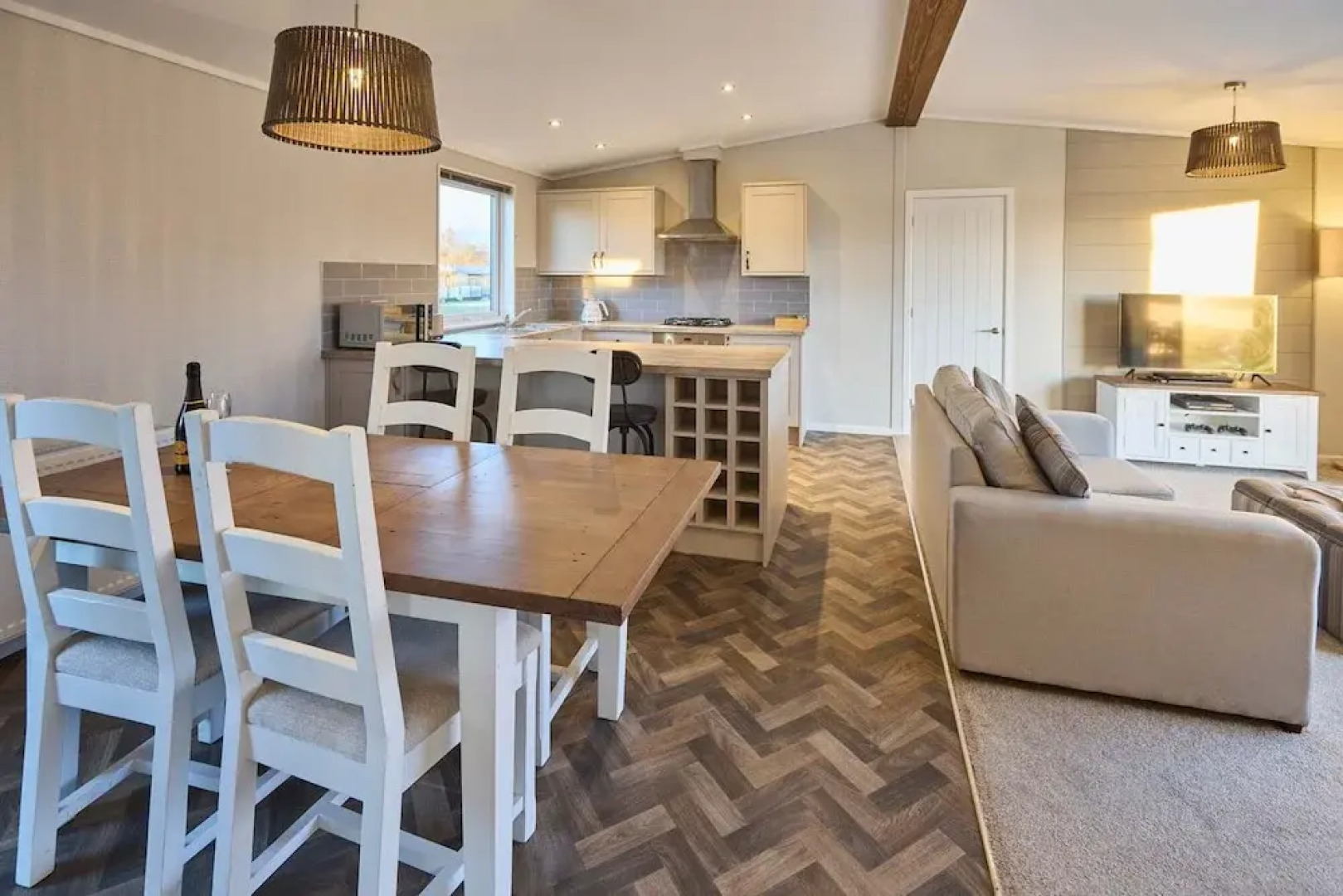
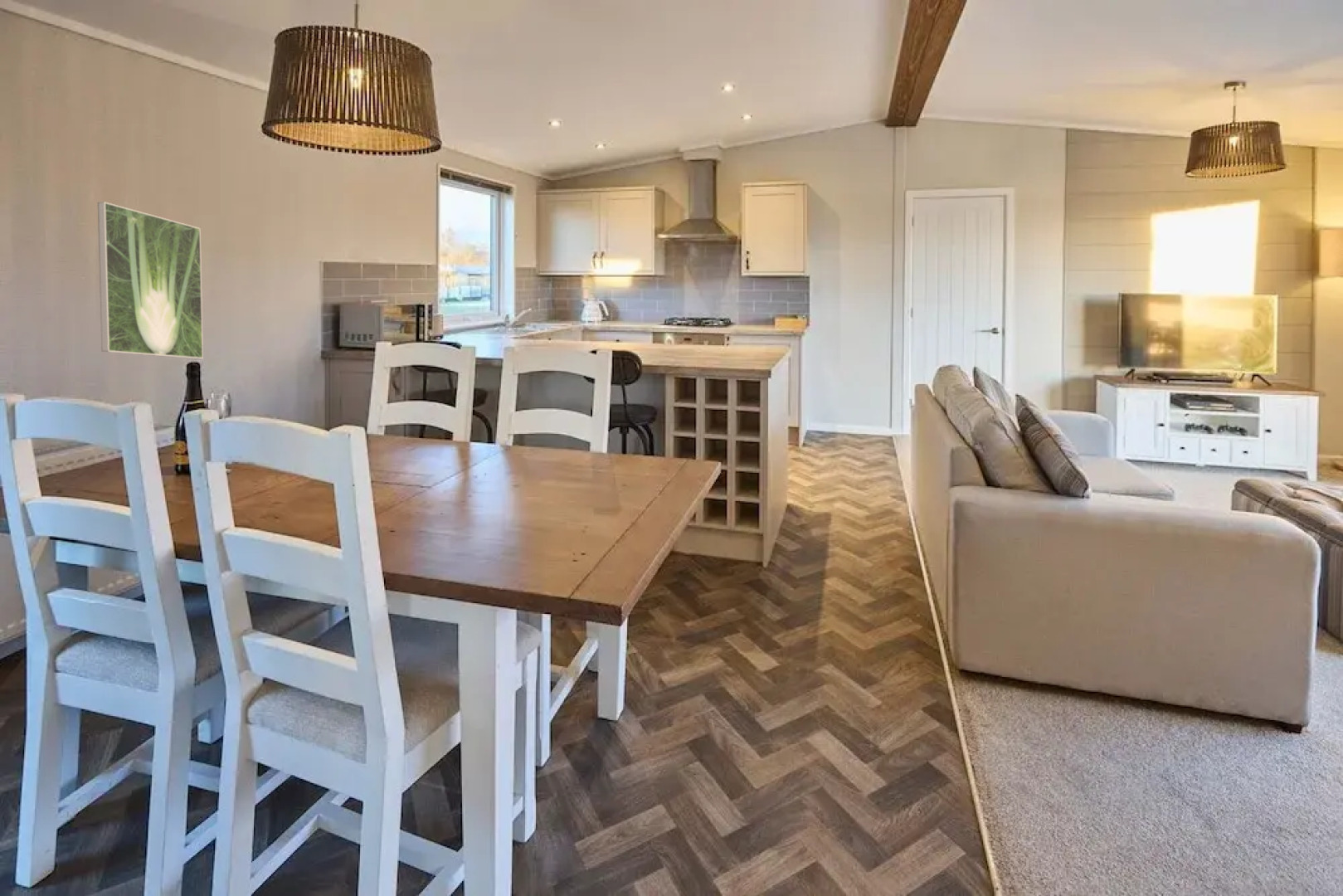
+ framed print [97,201,204,359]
